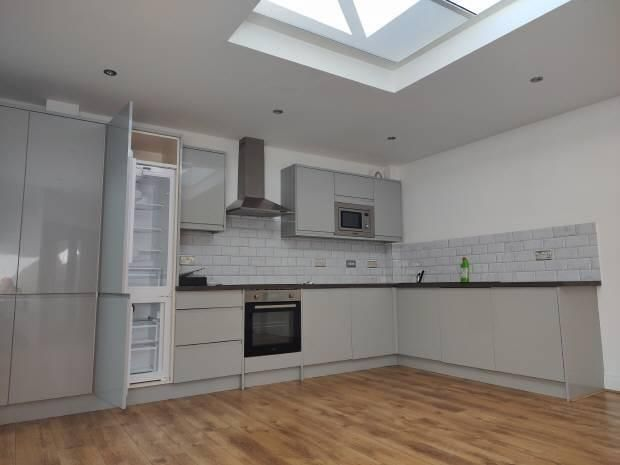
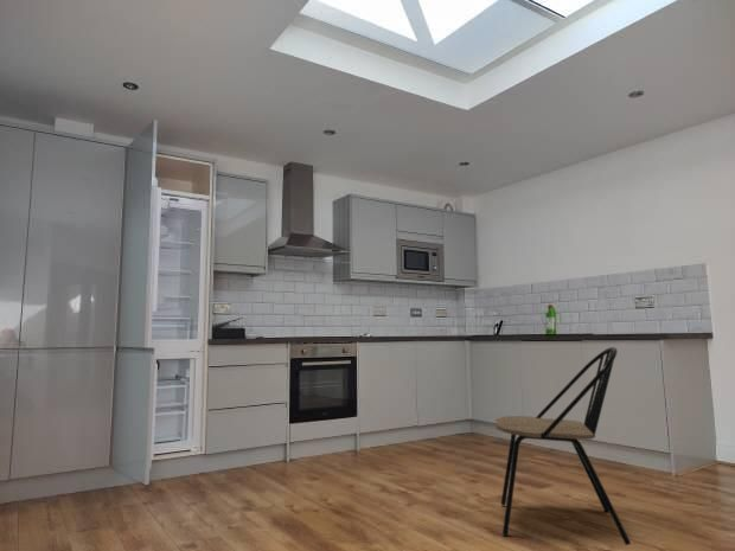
+ dining chair [494,346,632,546]
